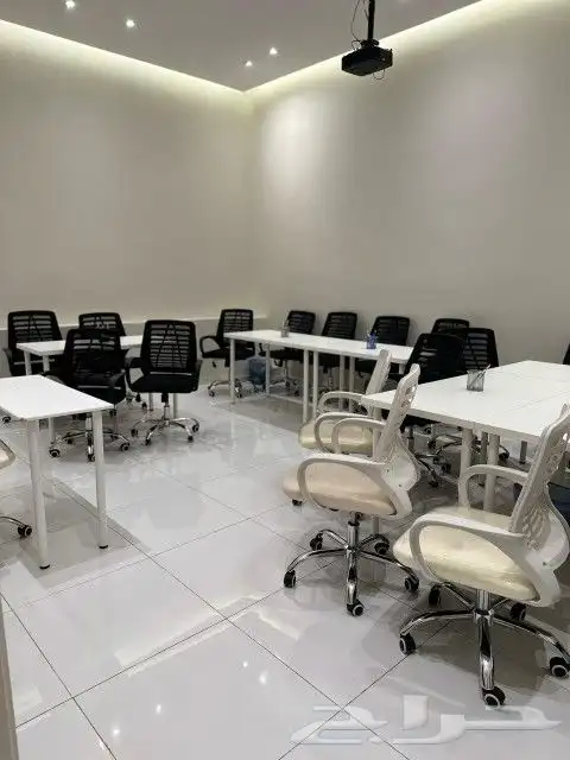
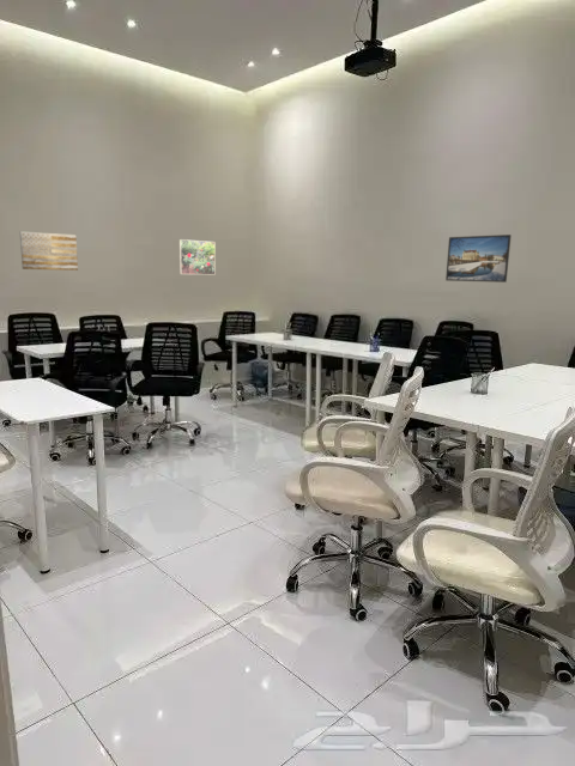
+ wall art [19,230,79,272]
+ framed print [178,238,217,276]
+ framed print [444,233,513,284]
